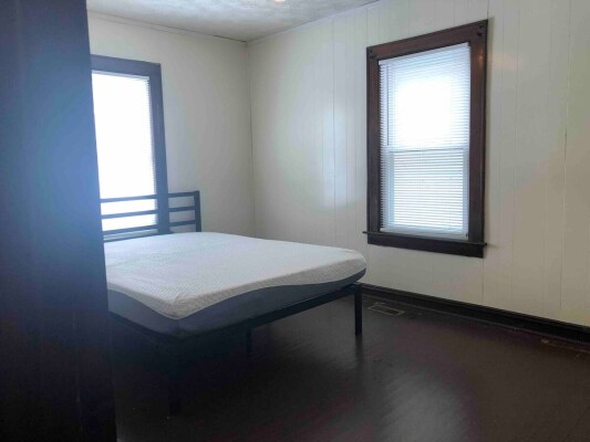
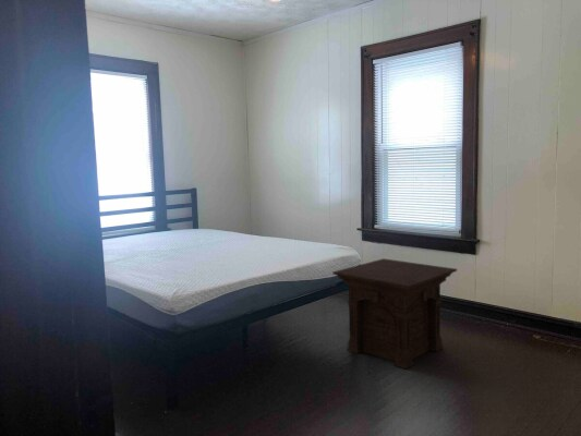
+ side table [331,257,458,371]
